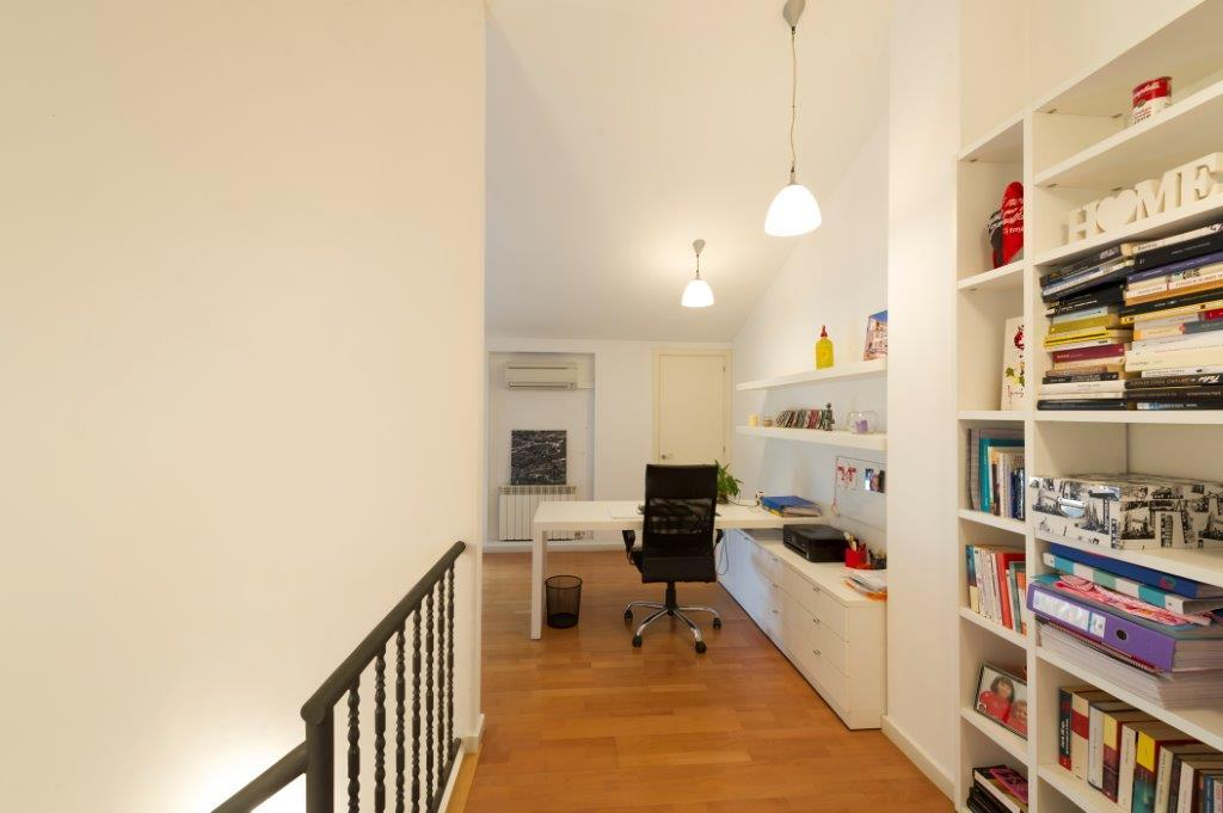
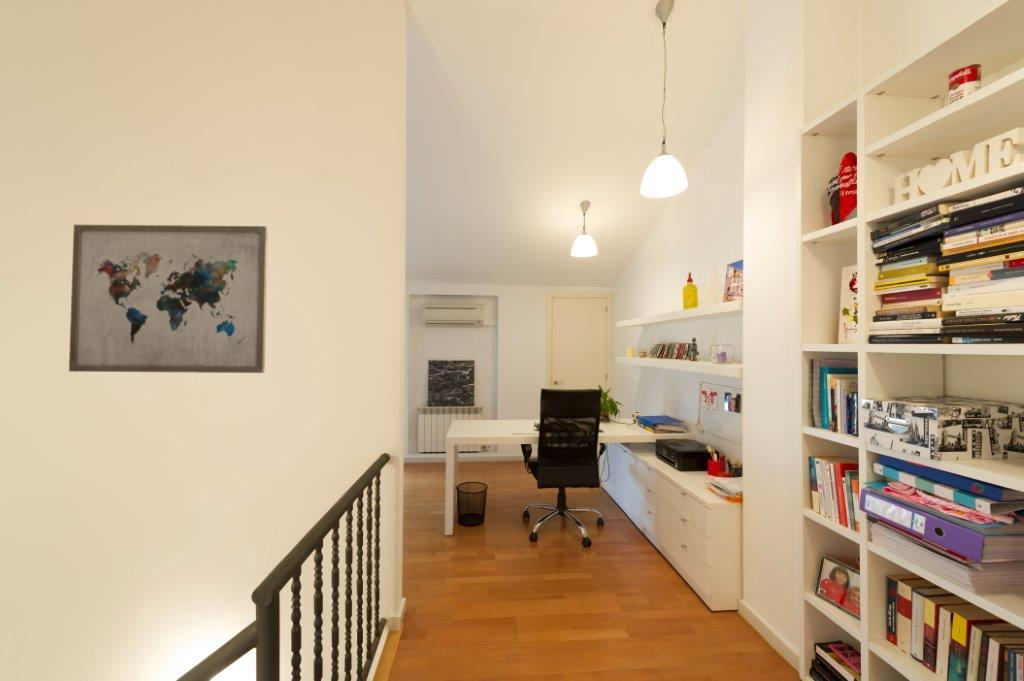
+ wall art [68,224,269,374]
